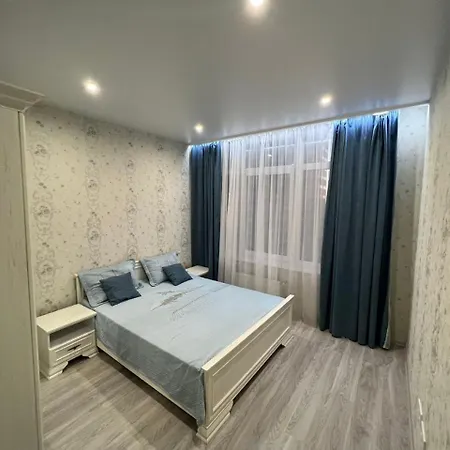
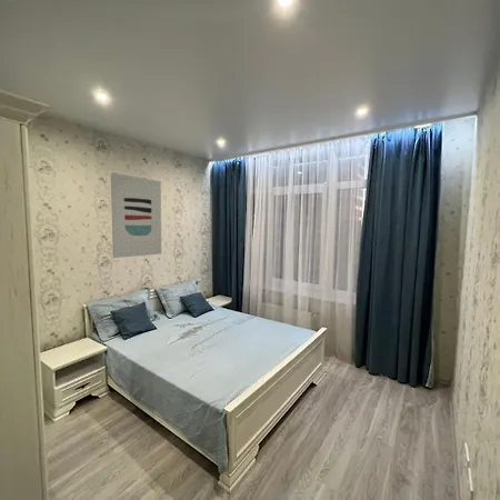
+ wall art [110,172,162,259]
